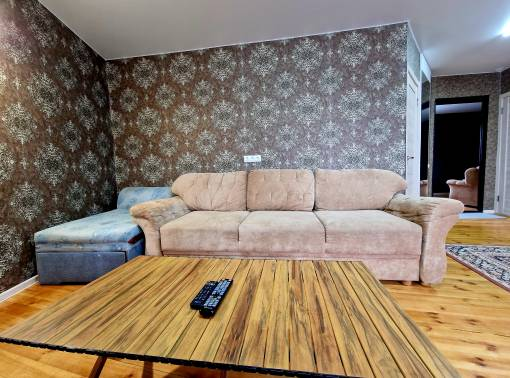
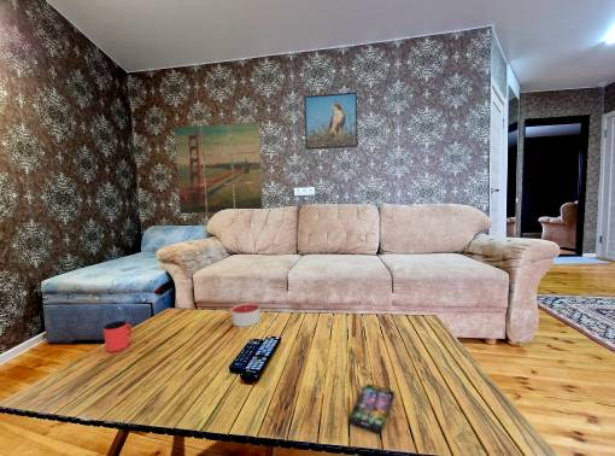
+ smartphone [348,384,396,435]
+ wall art [174,121,264,215]
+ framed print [303,92,359,151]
+ cup [102,320,133,353]
+ candle [230,302,262,328]
